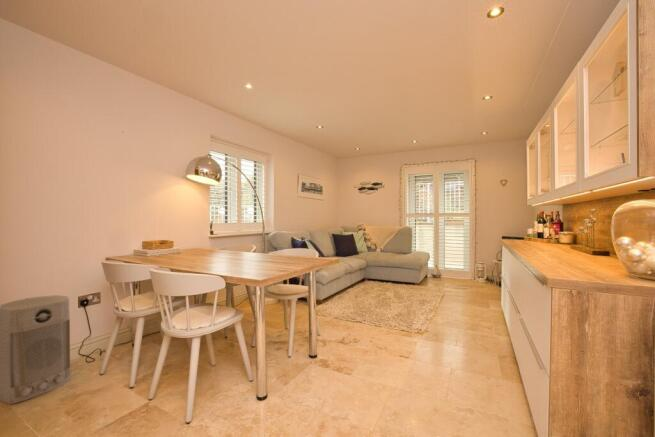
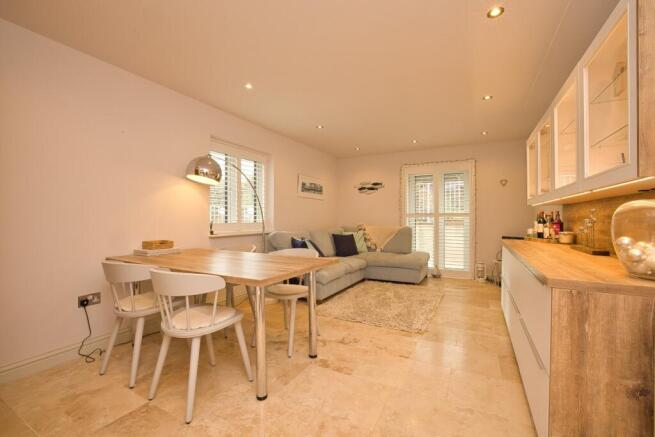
- air purifier [0,294,72,405]
